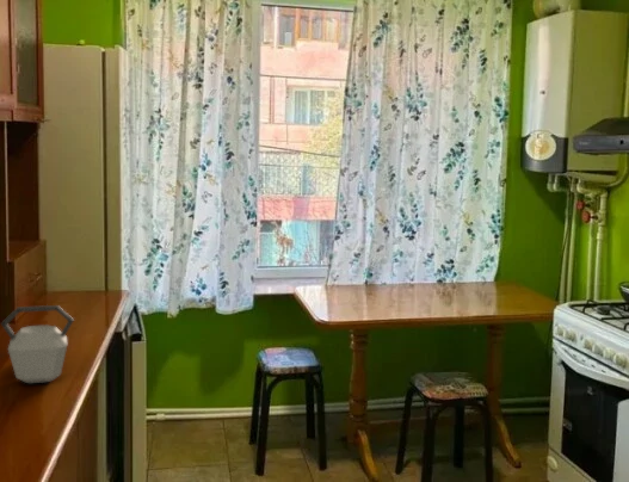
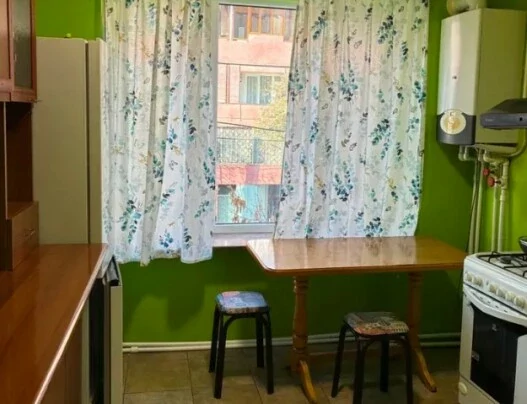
- kettle [0,304,75,384]
